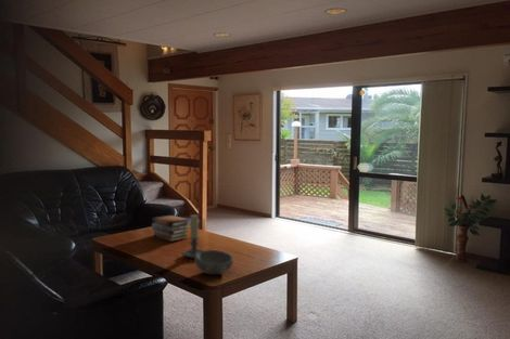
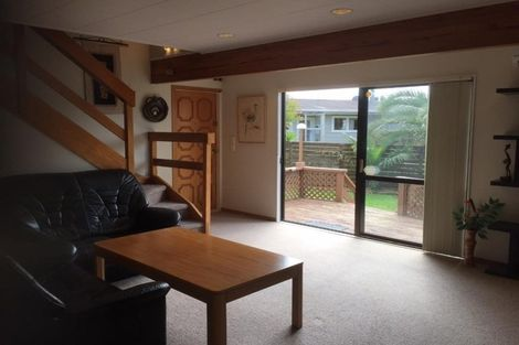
- candle holder [181,213,204,260]
- book stack [151,214,190,243]
- bowl [193,249,234,275]
